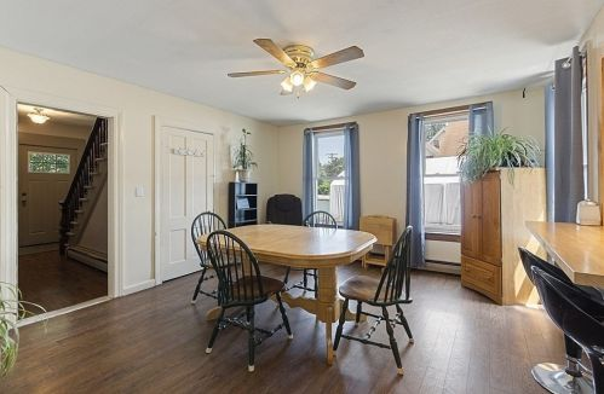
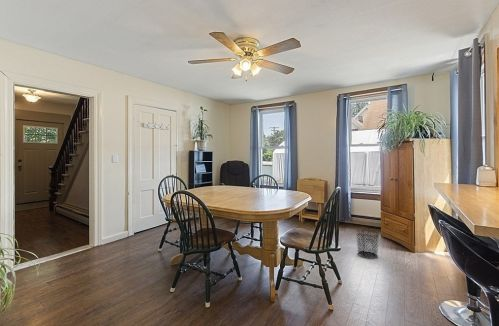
+ waste bin [355,228,380,260]
